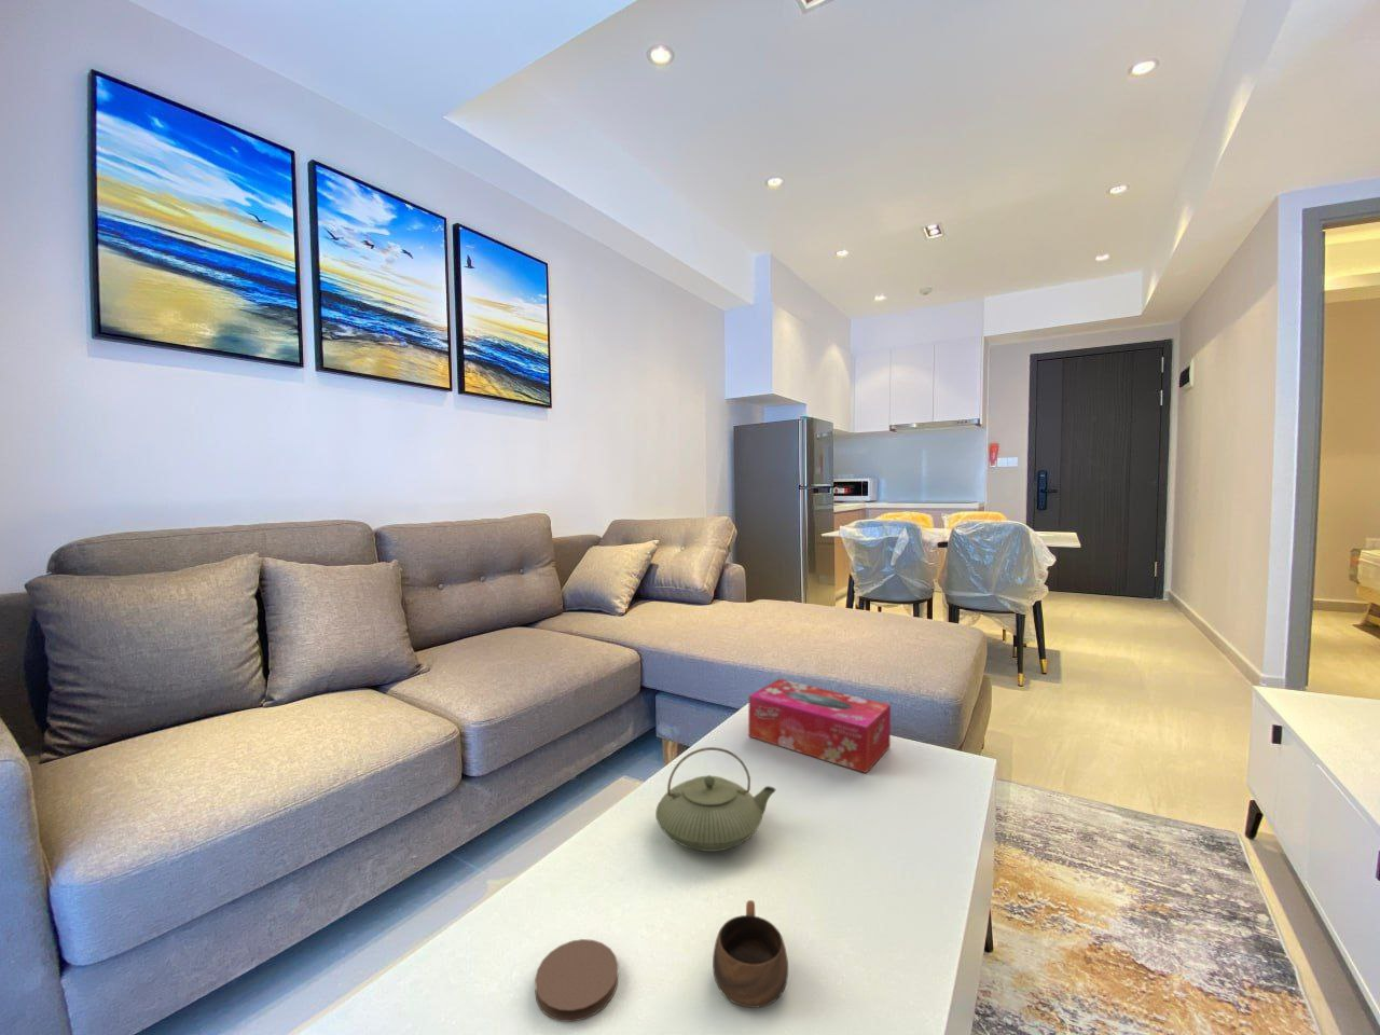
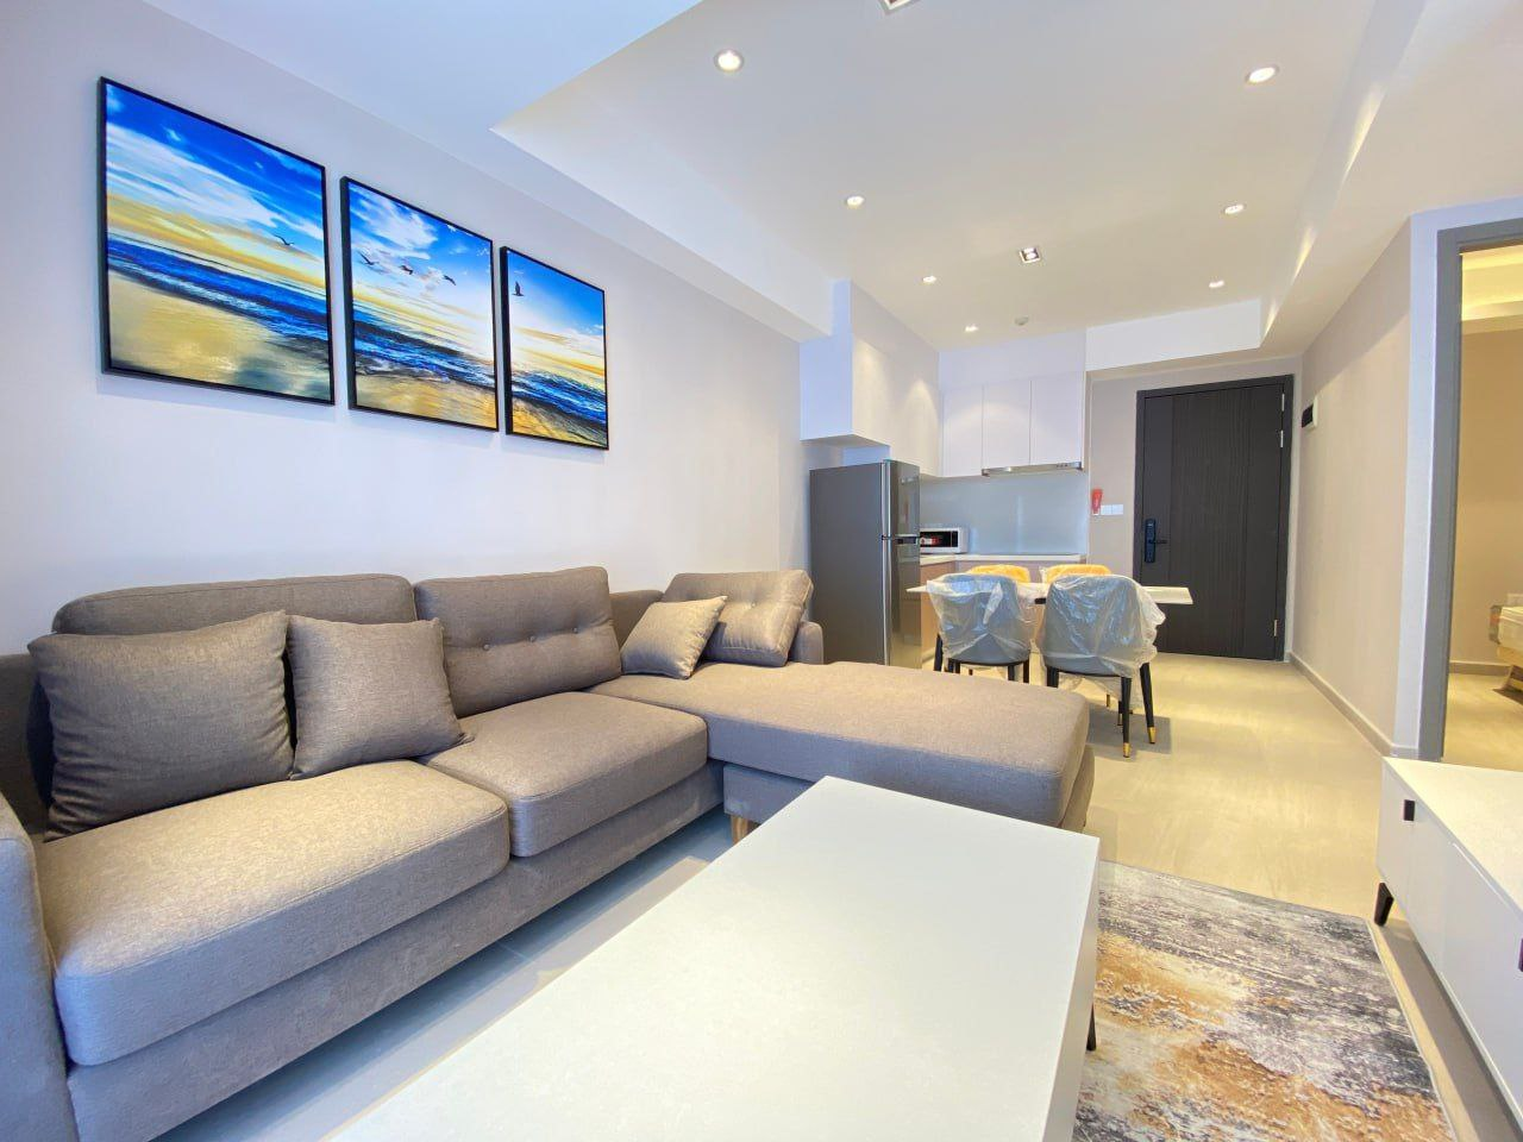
- coaster [534,938,619,1023]
- teapot [654,746,776,852]
- tissue box [748,678,892,774]
- cup [712,899,789,1009]
